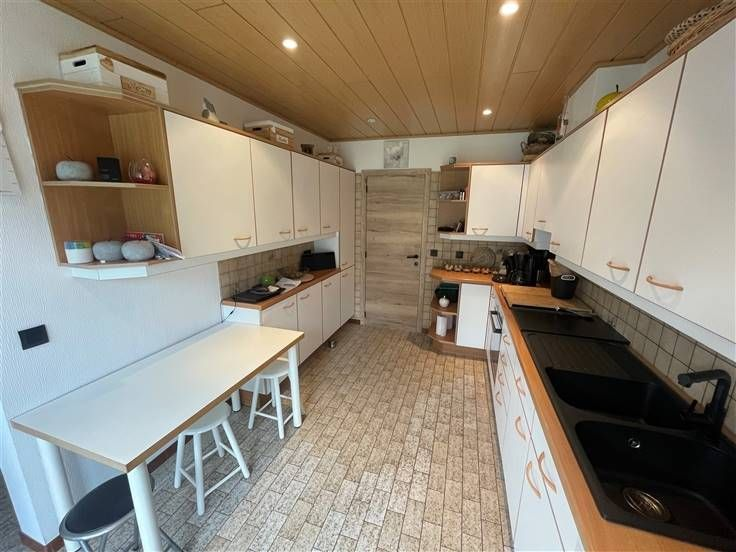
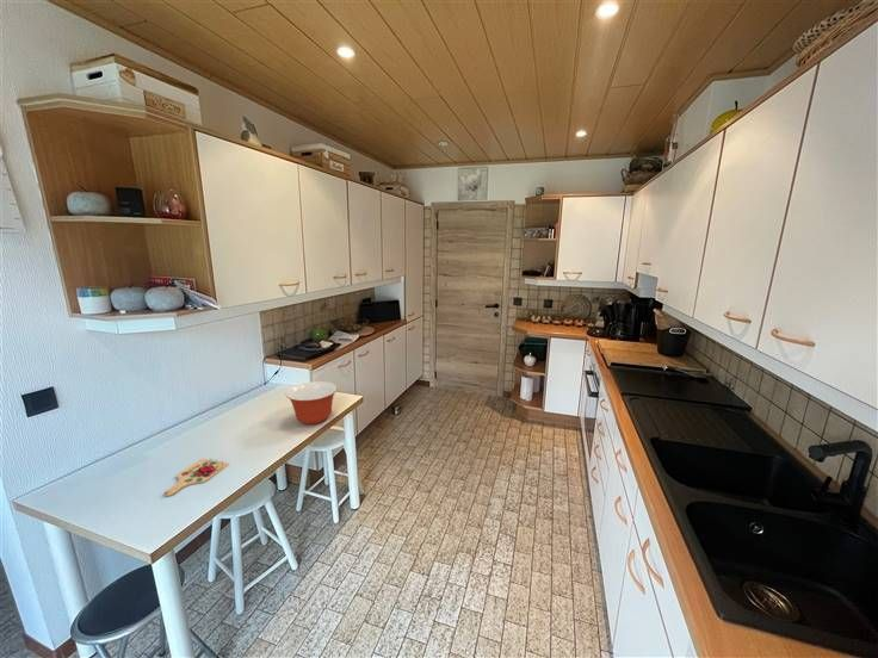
+ mixing bowl [285,380,339,426]
+ cutting board [163,458,229,497]
